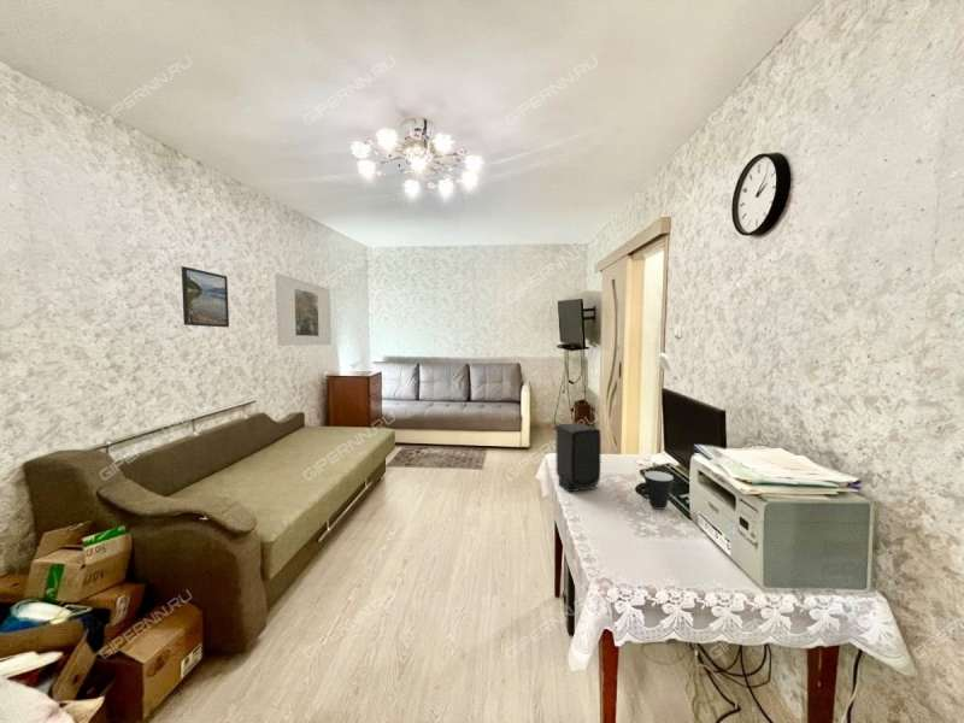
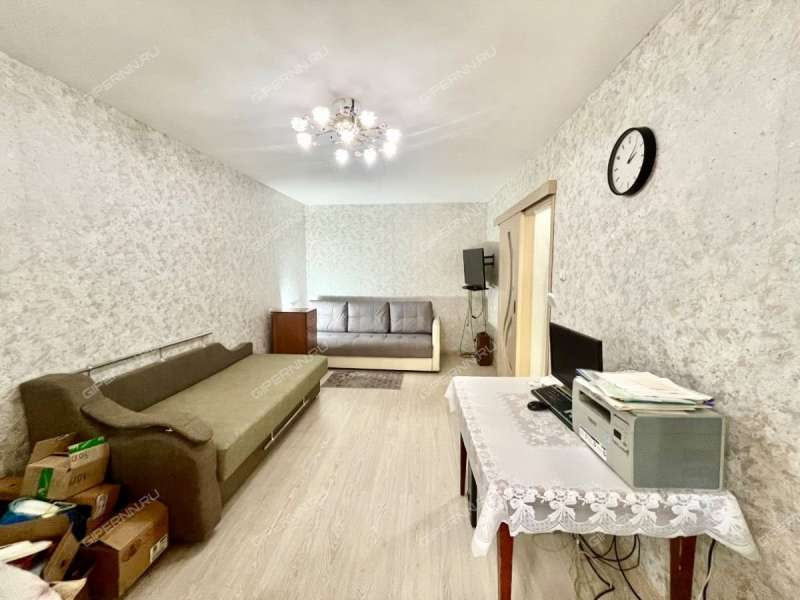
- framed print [274,272,333,347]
- speaker [556,422,602,493]
- mug [637,470,675,510]
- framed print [181,265,230,329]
